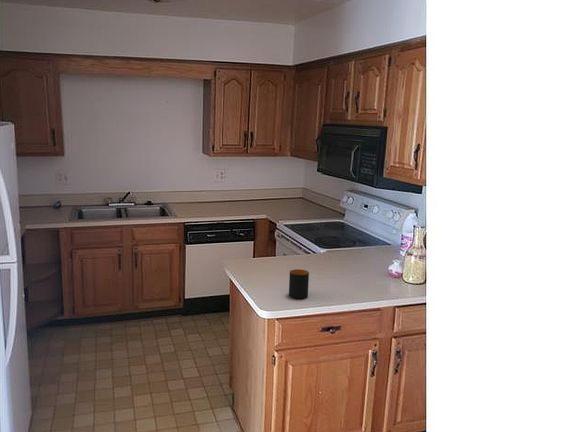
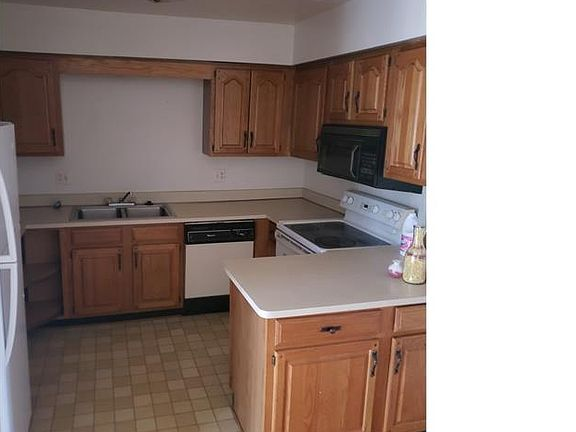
- mug [288,268,310,299]
